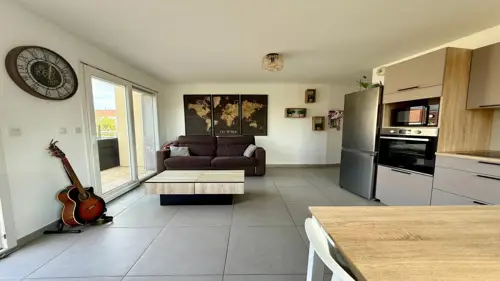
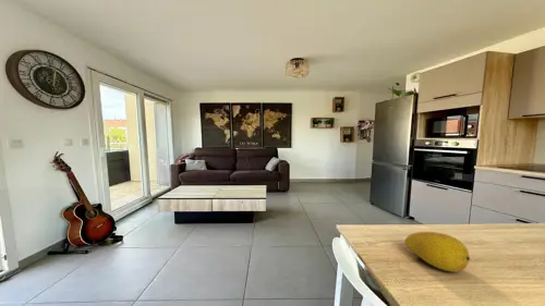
+ fruit [403,231,471,272]
